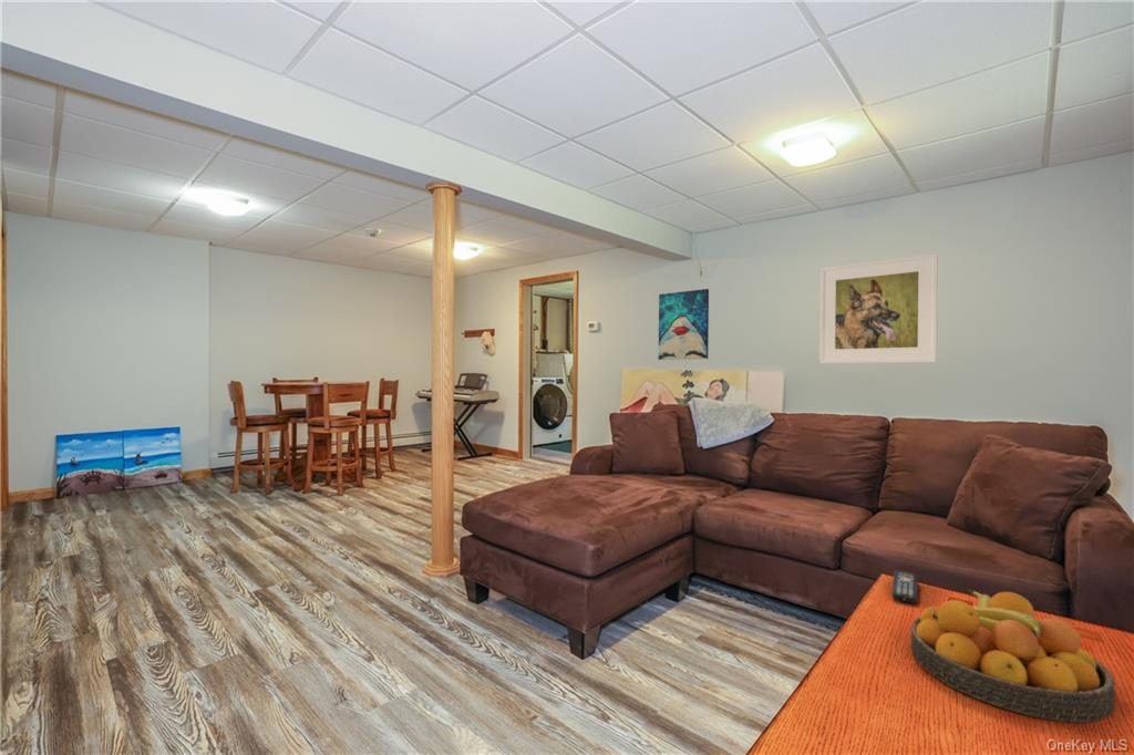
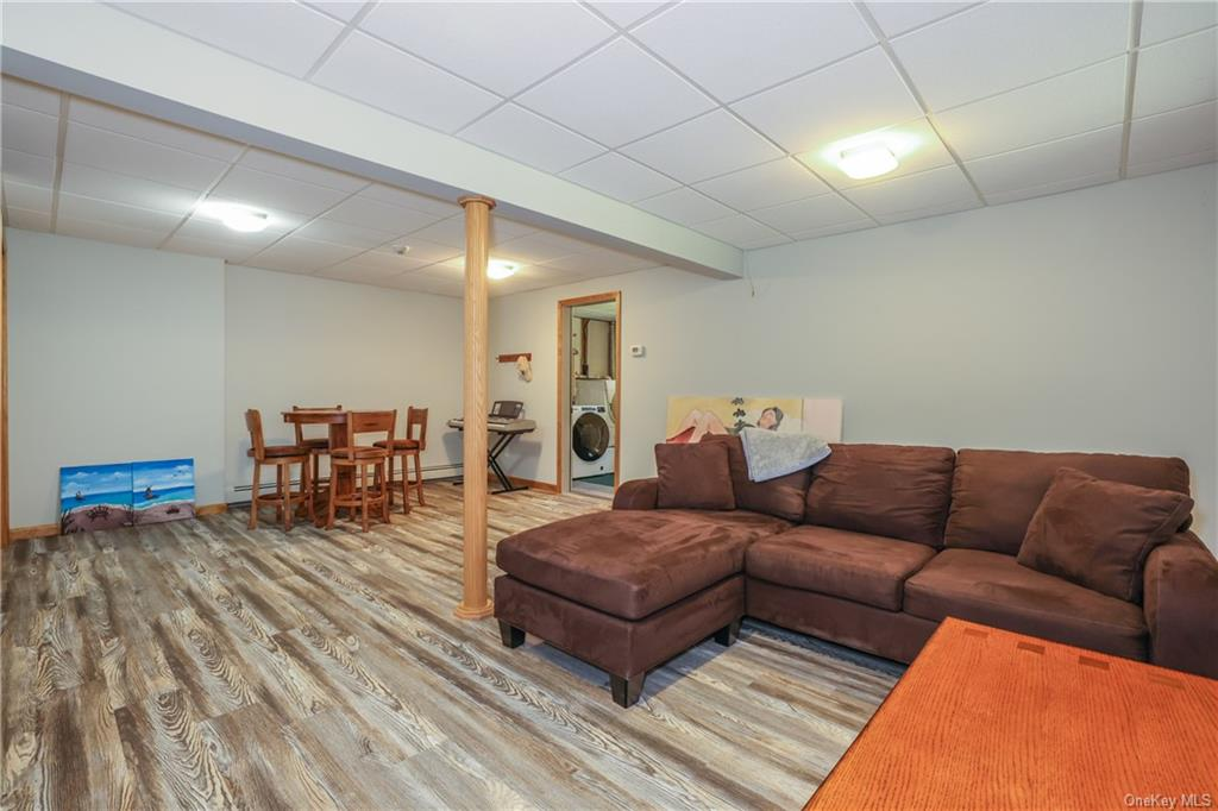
- remote control [891,569,919,604]
- fruit bowl [909,588,1116,724]
- wall art [658,288,710,361]
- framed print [818,252,939,364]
